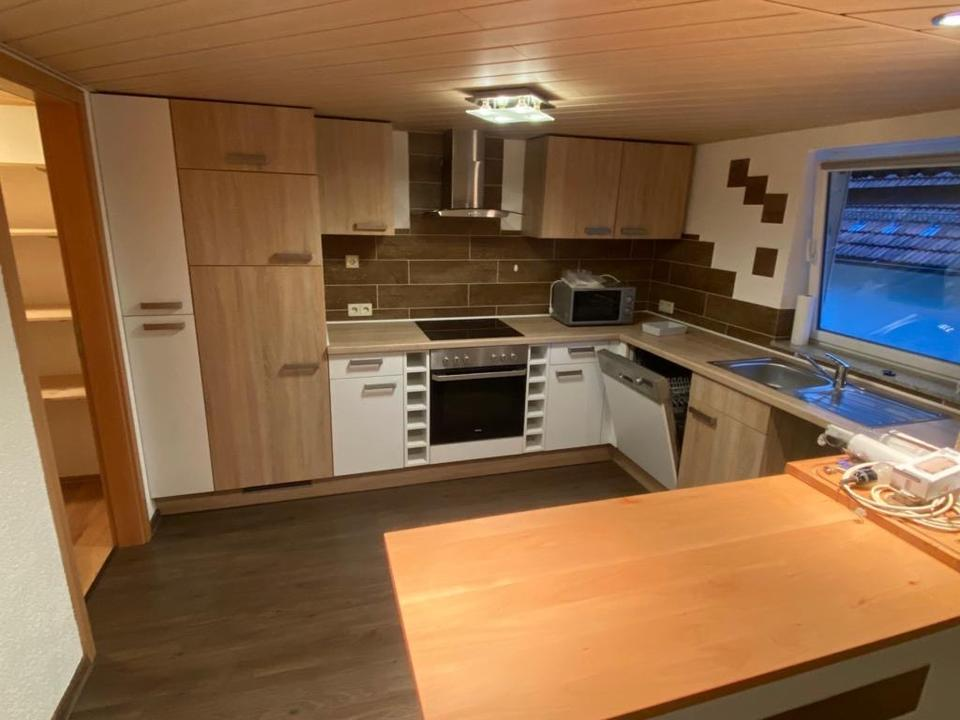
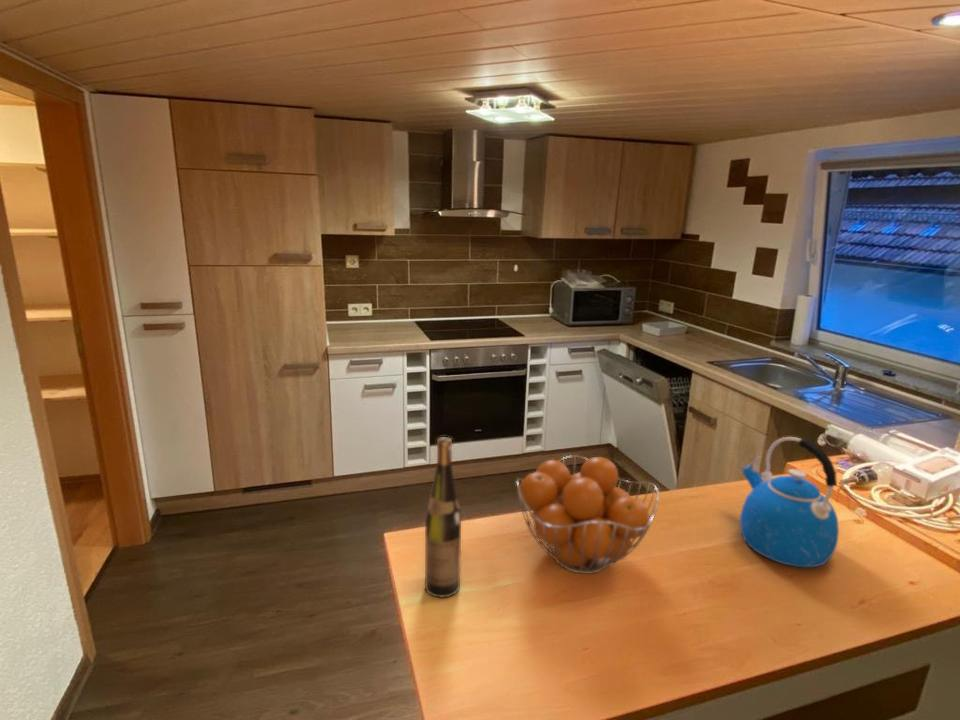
+ wine bottle [424,436,462,599]
+ fruit basket [515,454,660,575]
+ kettle [739,436,840,569]
